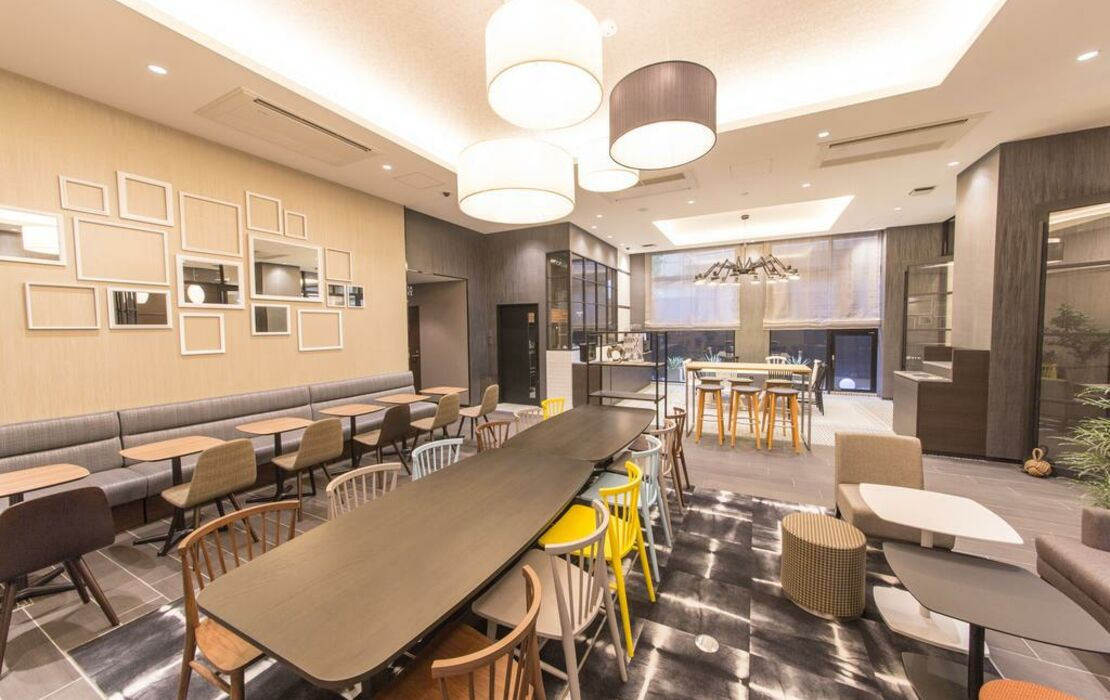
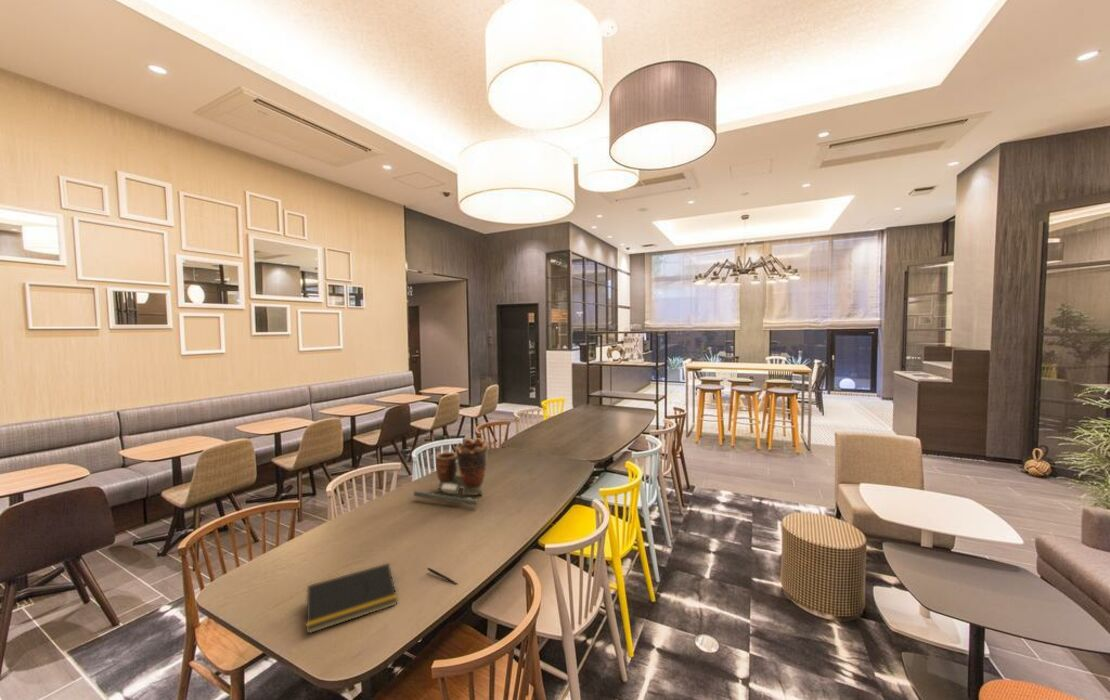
+ clay pot [413,438,488,507]
+ notepad [305,562,398,635]
+ pen [426,567,458,585]
